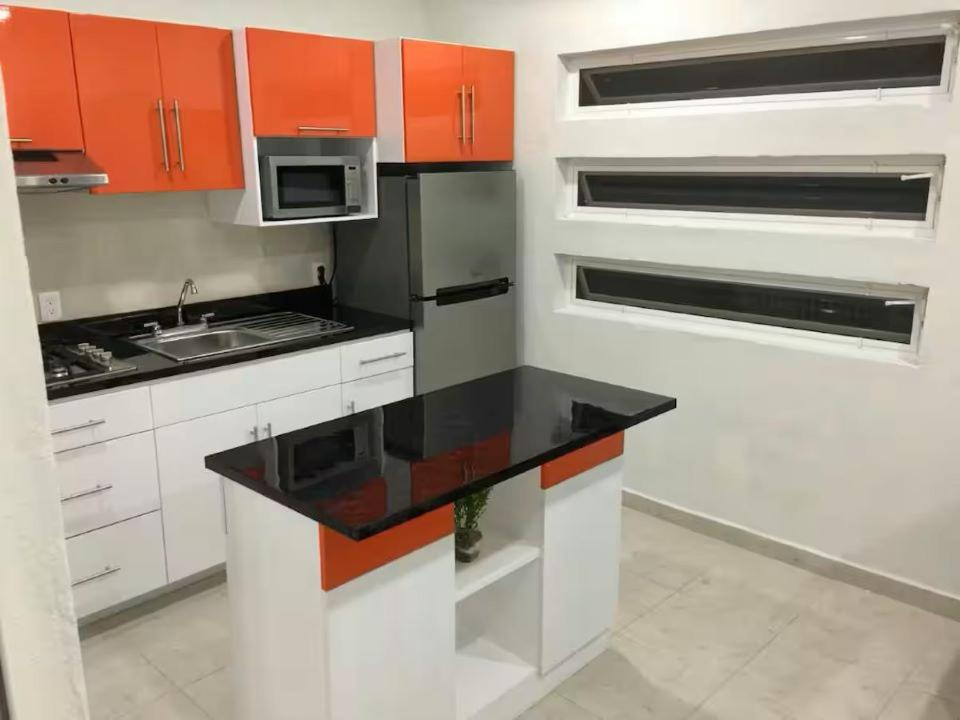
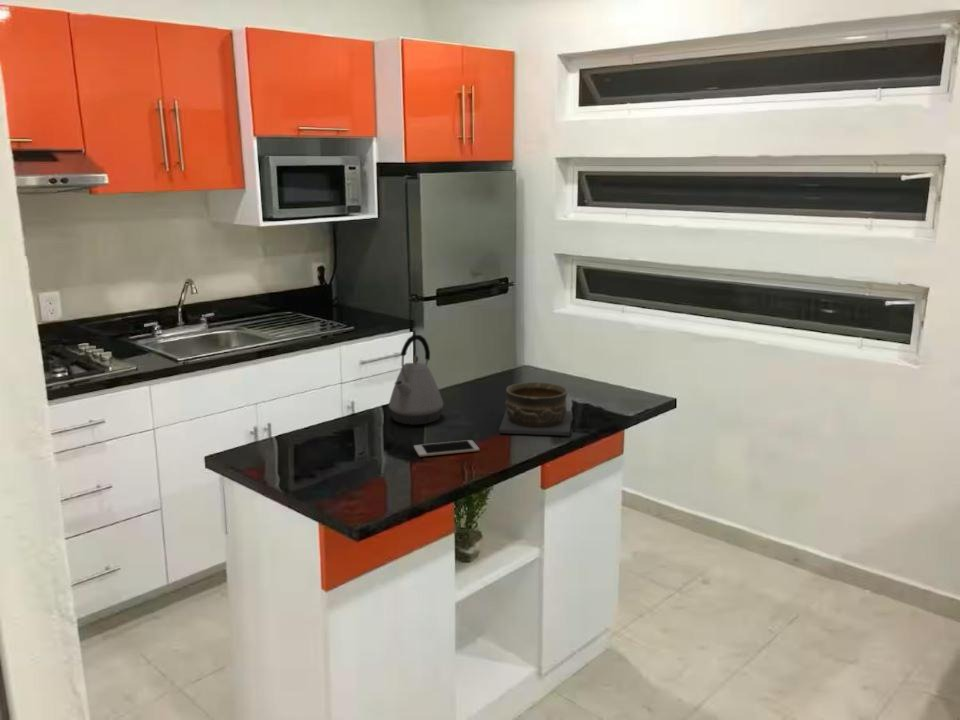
+ kettle [388,334,444,426]
+ bowl [498,381,572,437]
+ cell phone [413,439,480,458]
